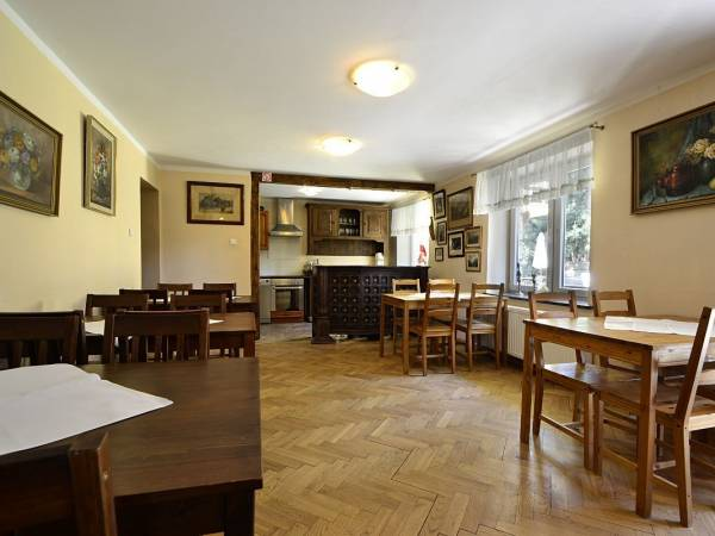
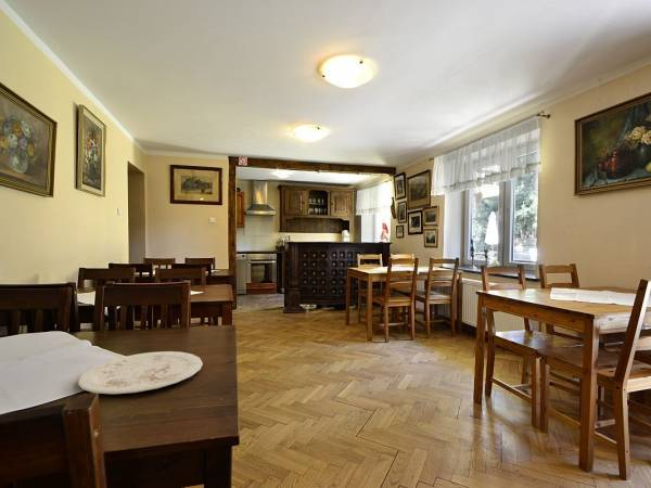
+ plate [77,350,204,395]
